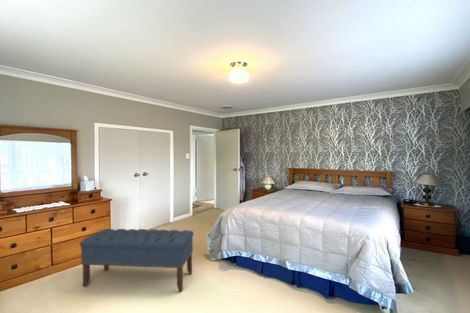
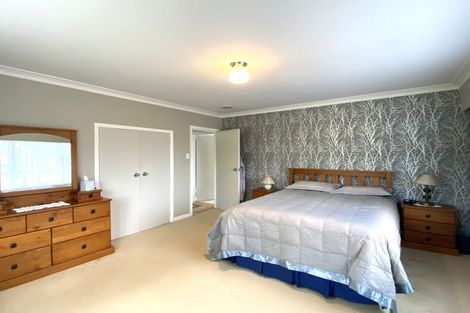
- bench [79,228,195,293]
